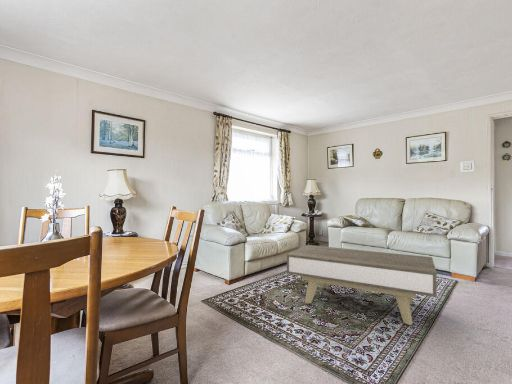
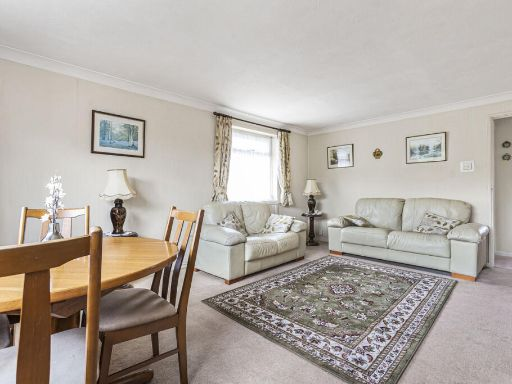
- coffee table [286,244,438,326]
